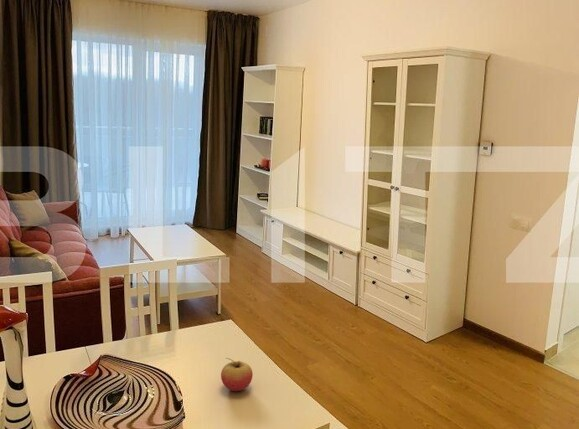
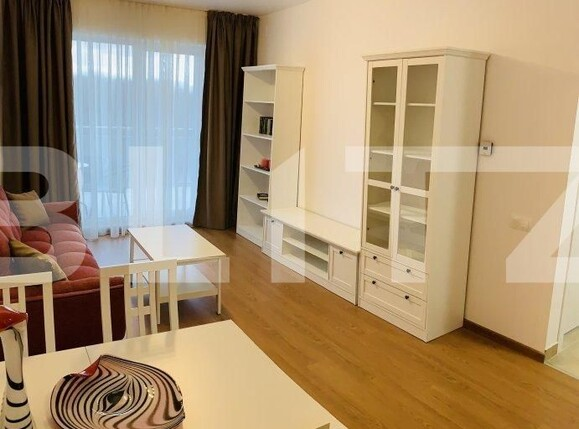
- fruit [220,357,254,392]
